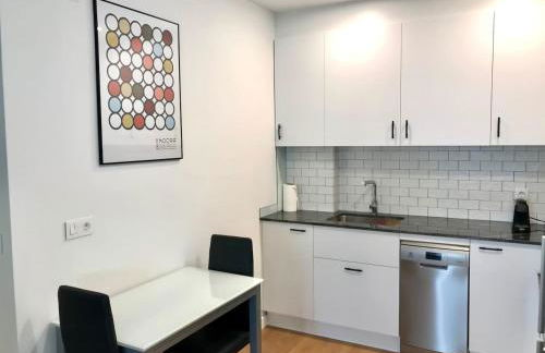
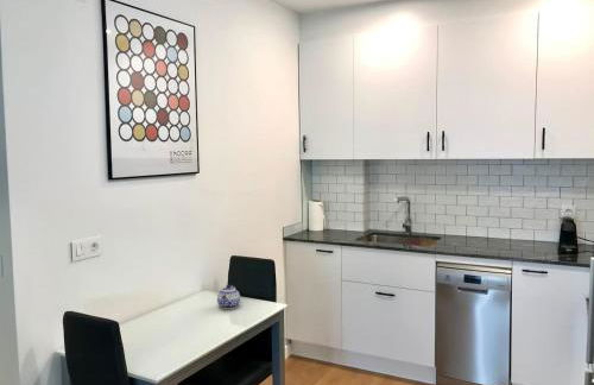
+ teapot [216,284,241,310]
